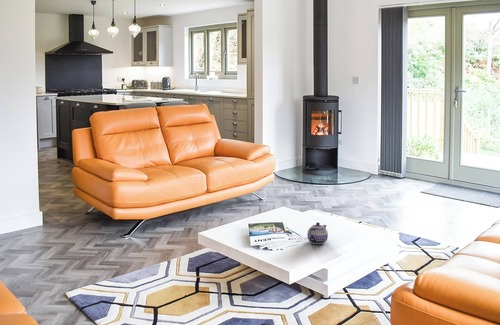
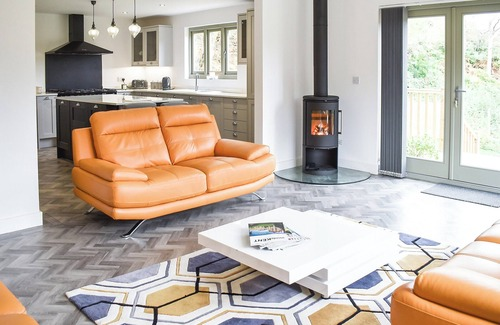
- teapot [306,222,329,245]
